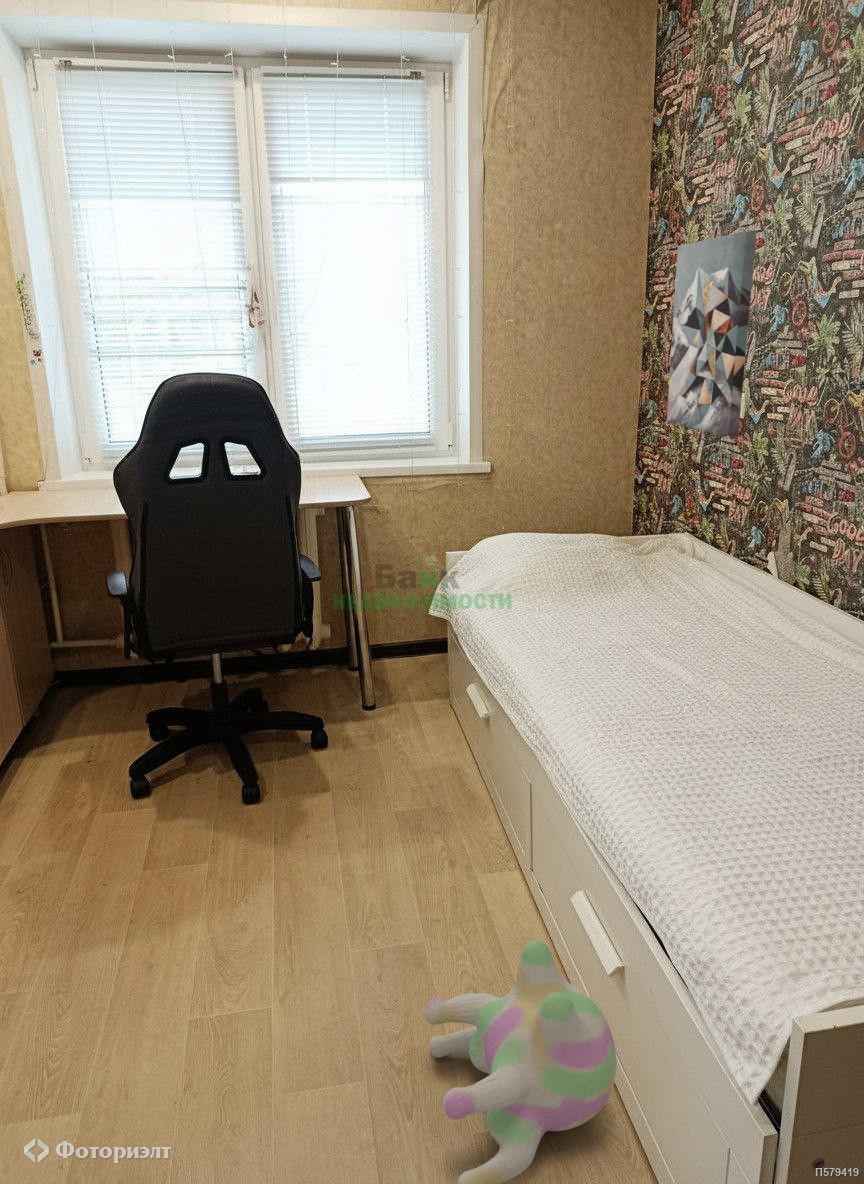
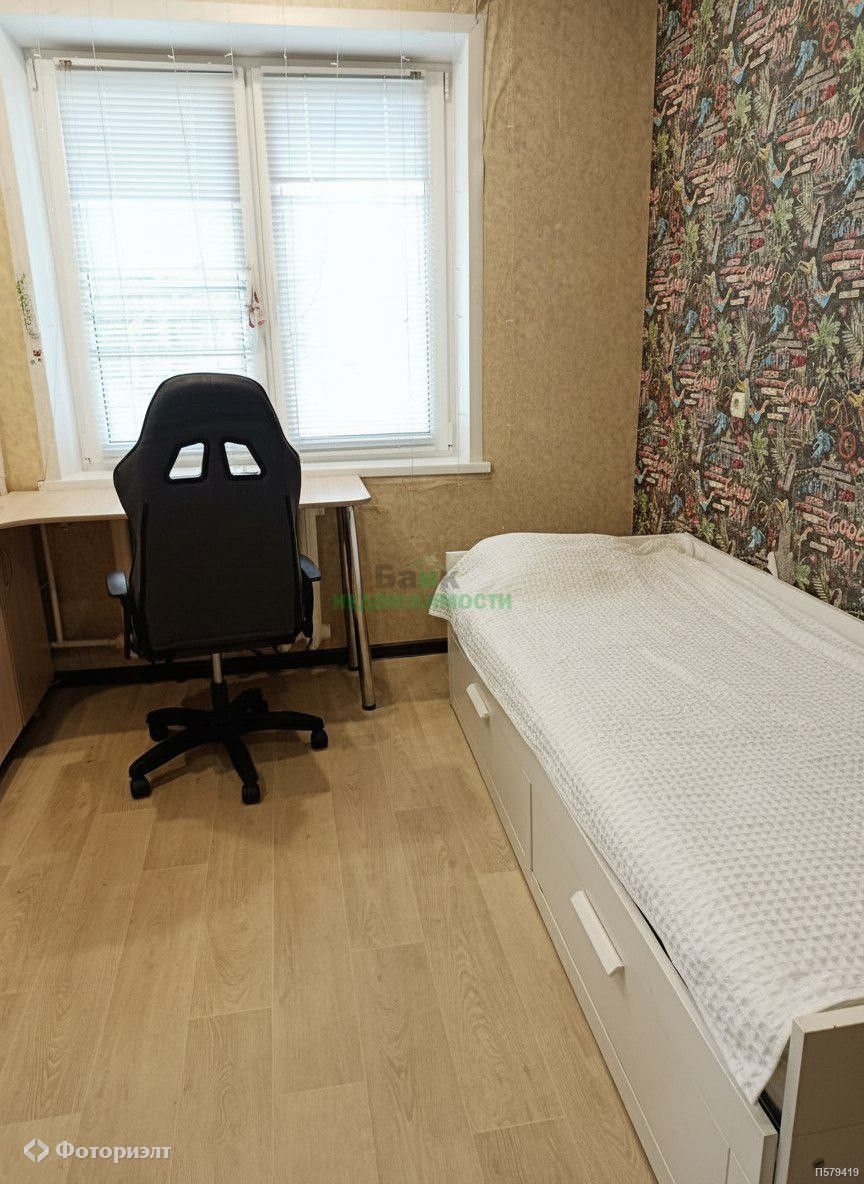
- plush toy [424,939,618,1184]
- wall art [666,230,757,437]
